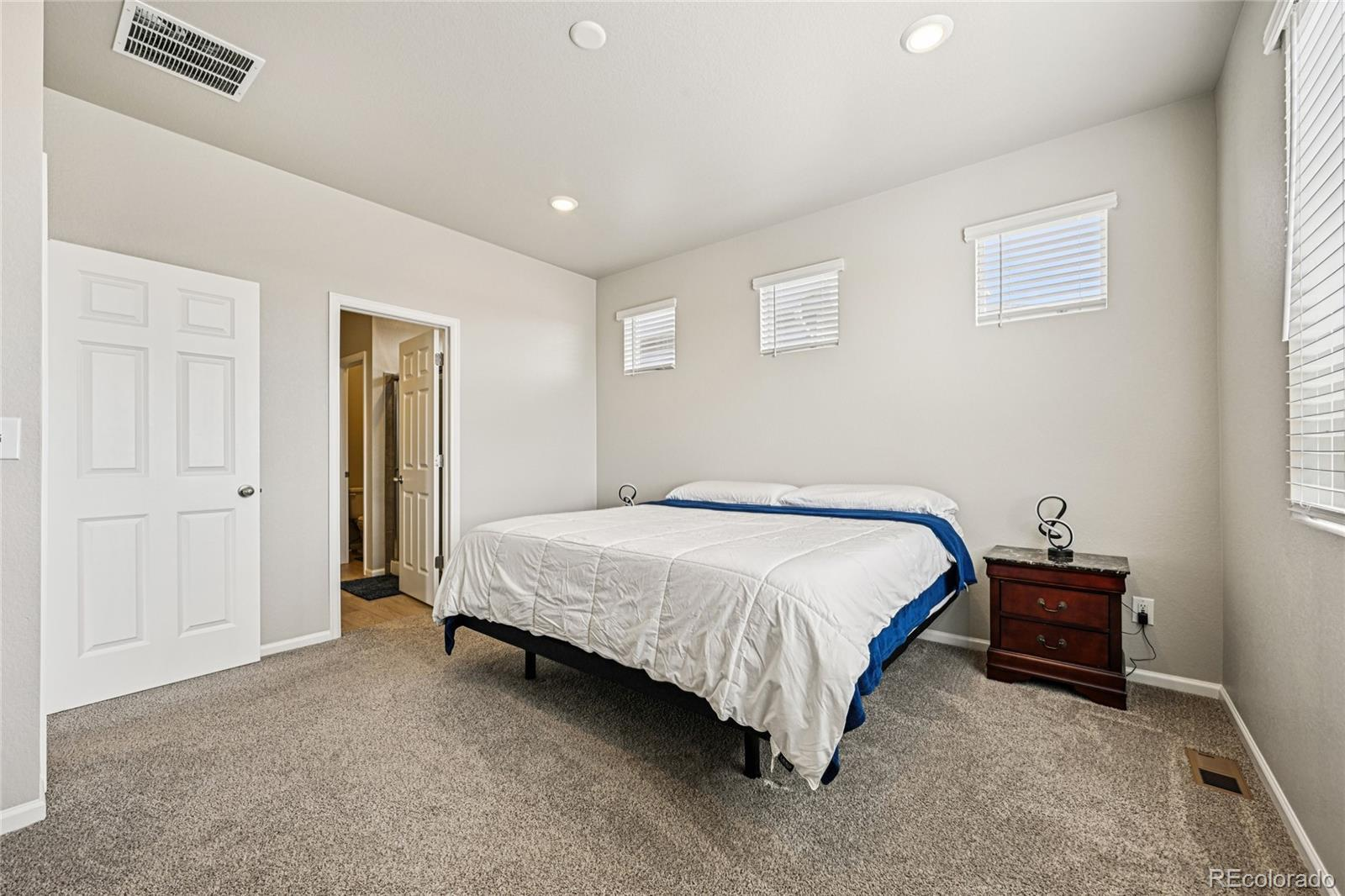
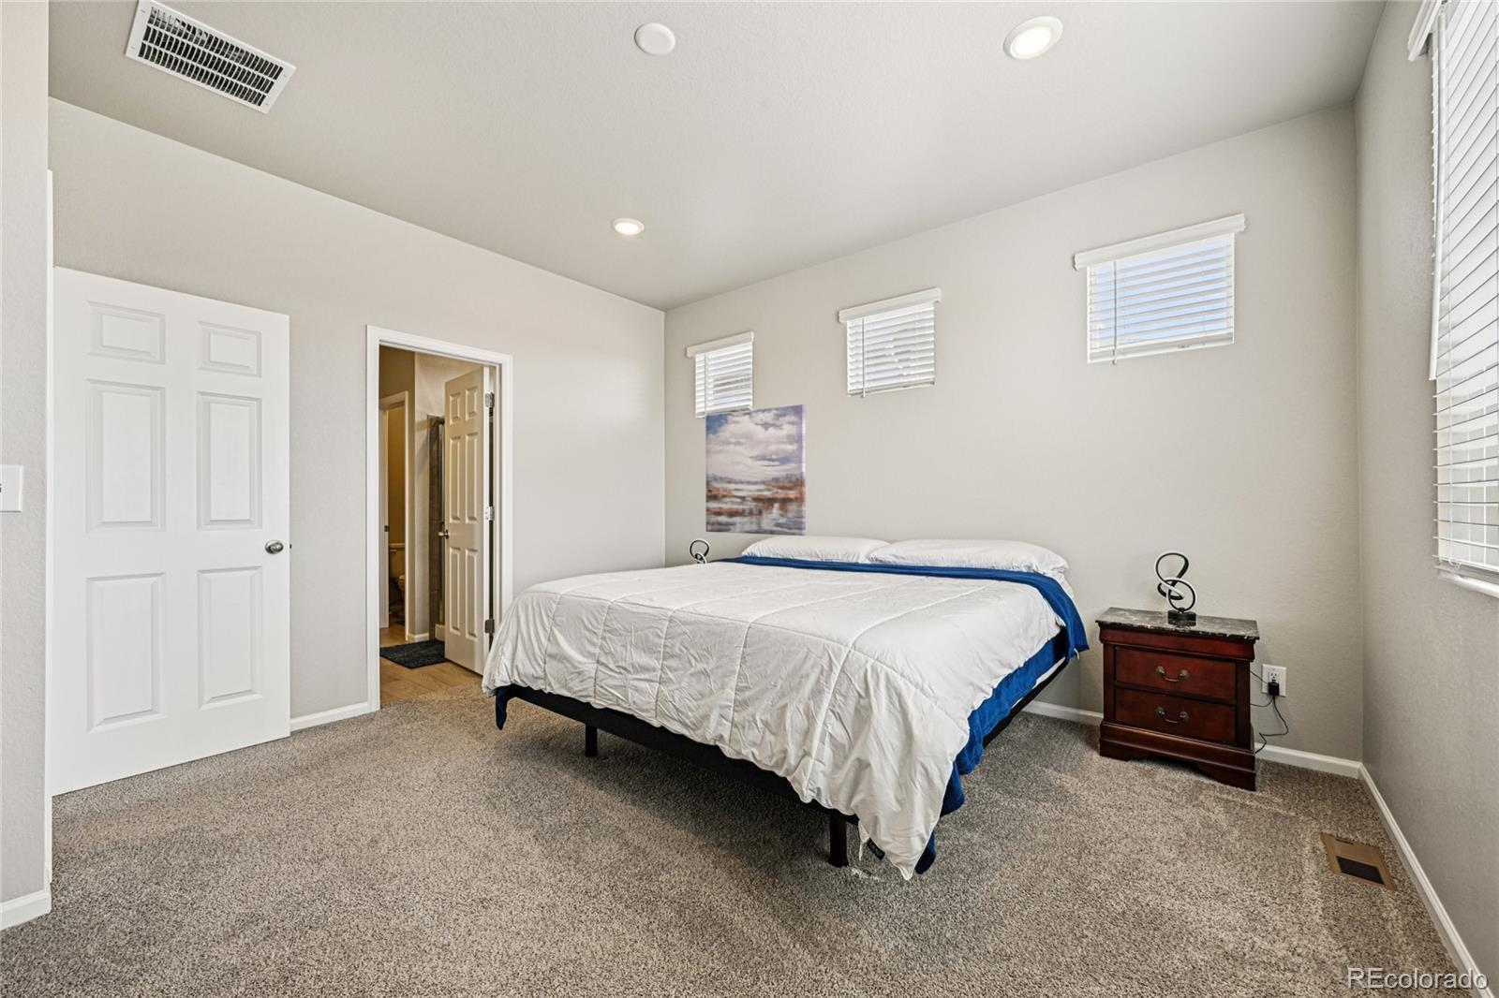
+ wall art [704,403,807,537]
